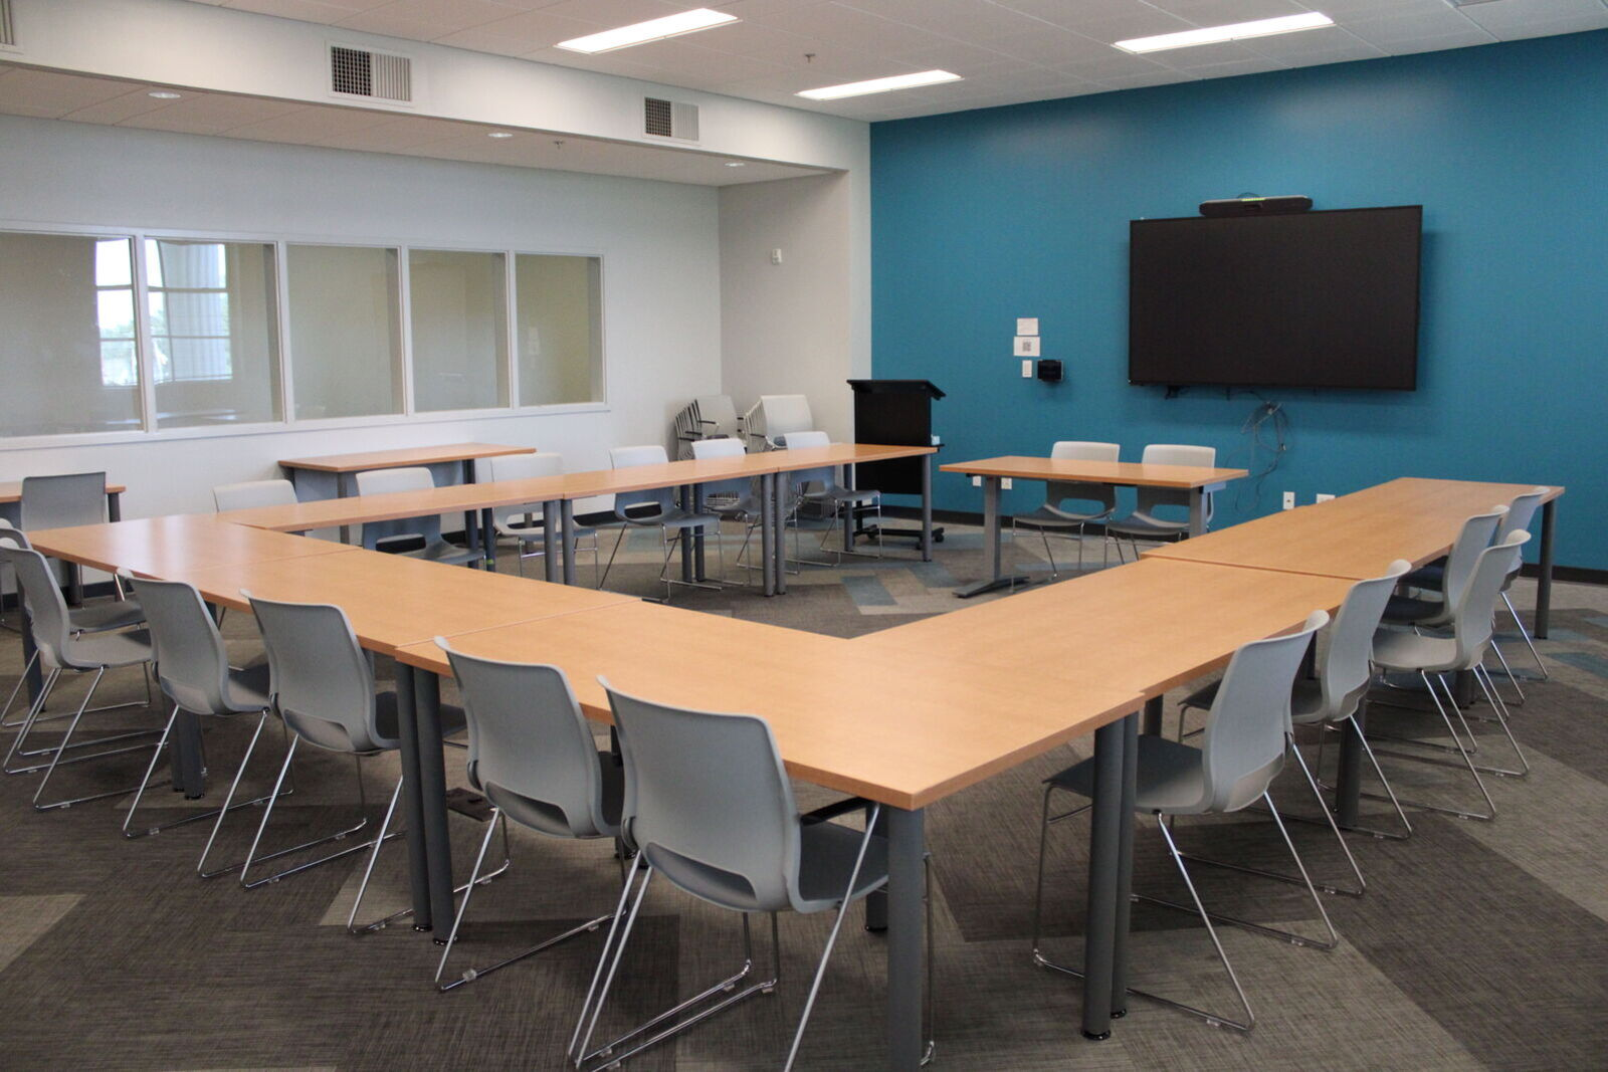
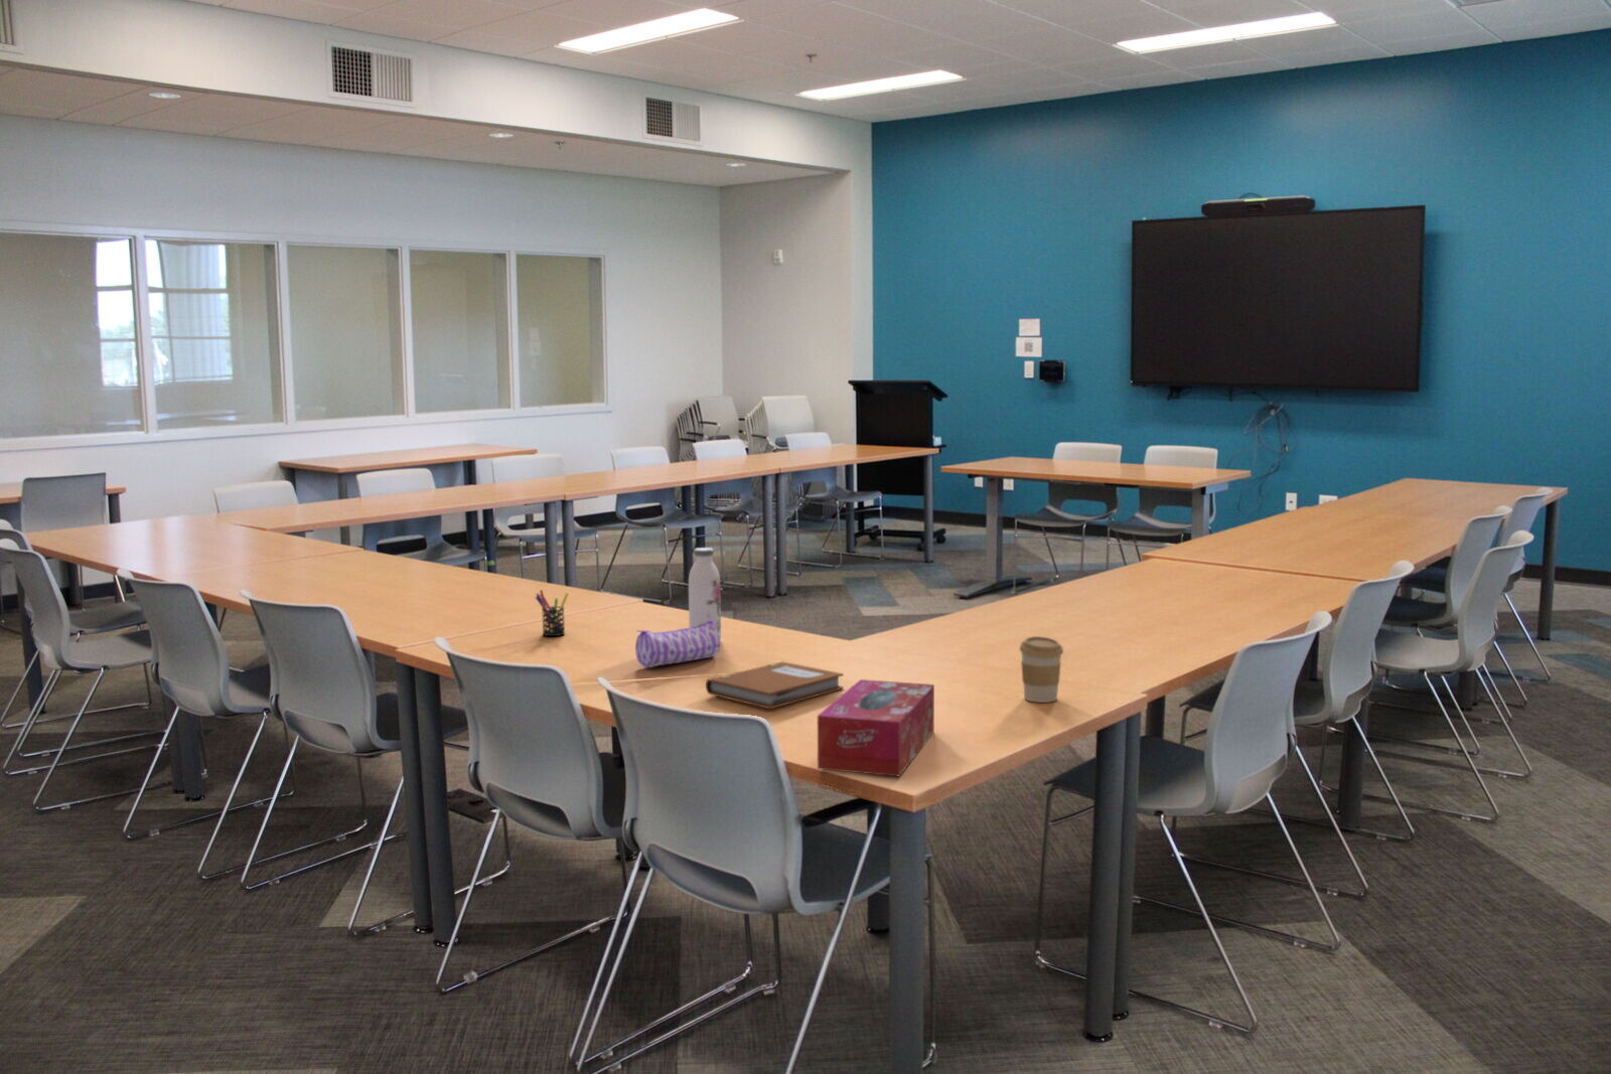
+ coffee cup [1018,635,1064,704]
+ tissue box [816,678,935,778]
+ notebook [705,660,845,710]
+ pencil case [634,620,720,669]
+ pen holder [535,589,569,638]
+ water bottle [688,547,722,641]
